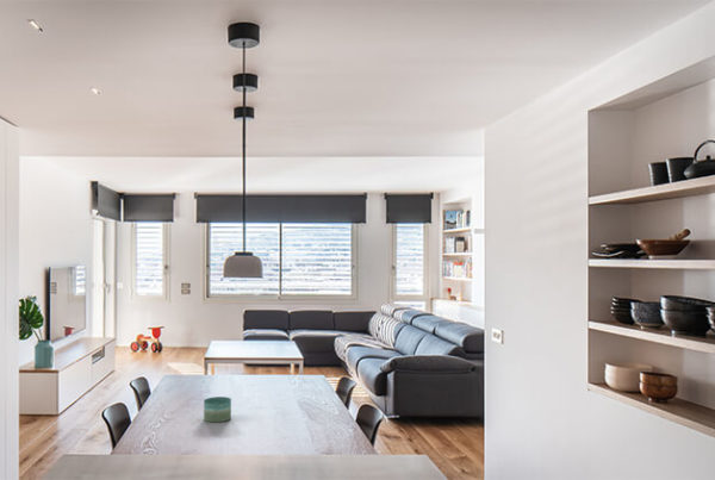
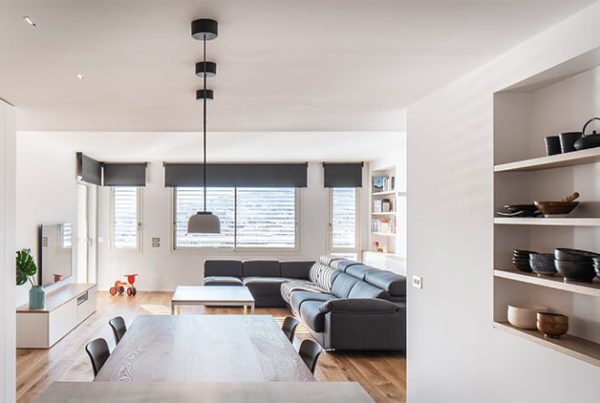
- candle [203,395,232,423]
